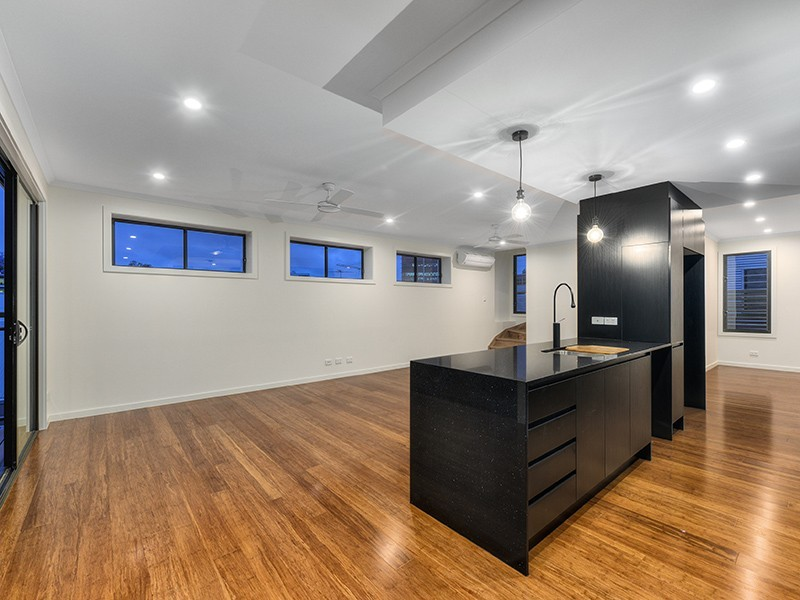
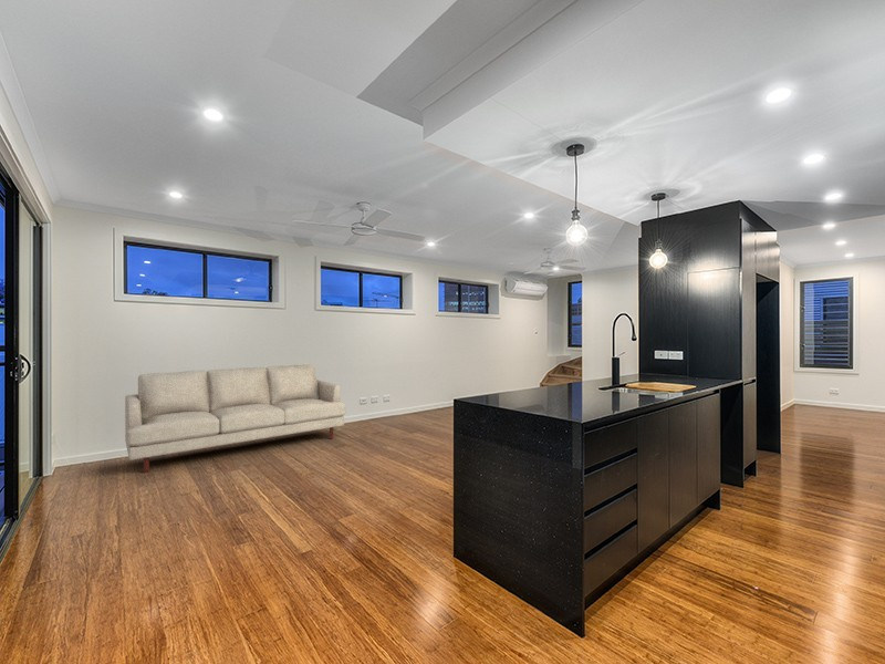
+ sofa [124,363,346,474]
